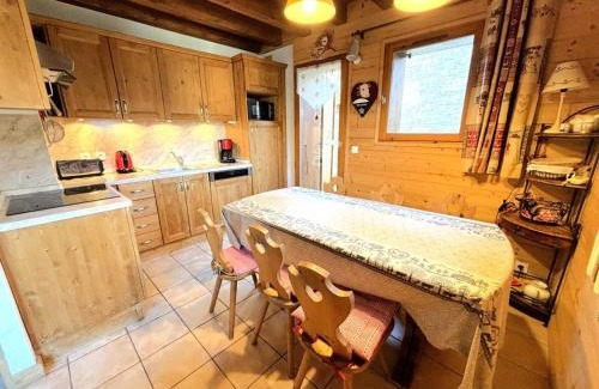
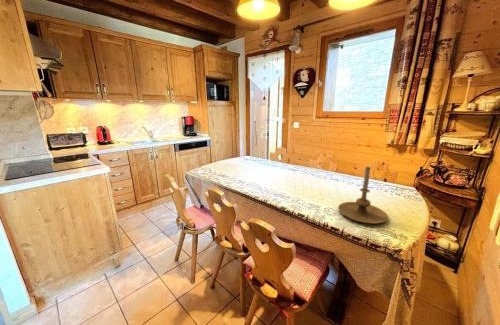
+ candle holder [337,166,389,225]
